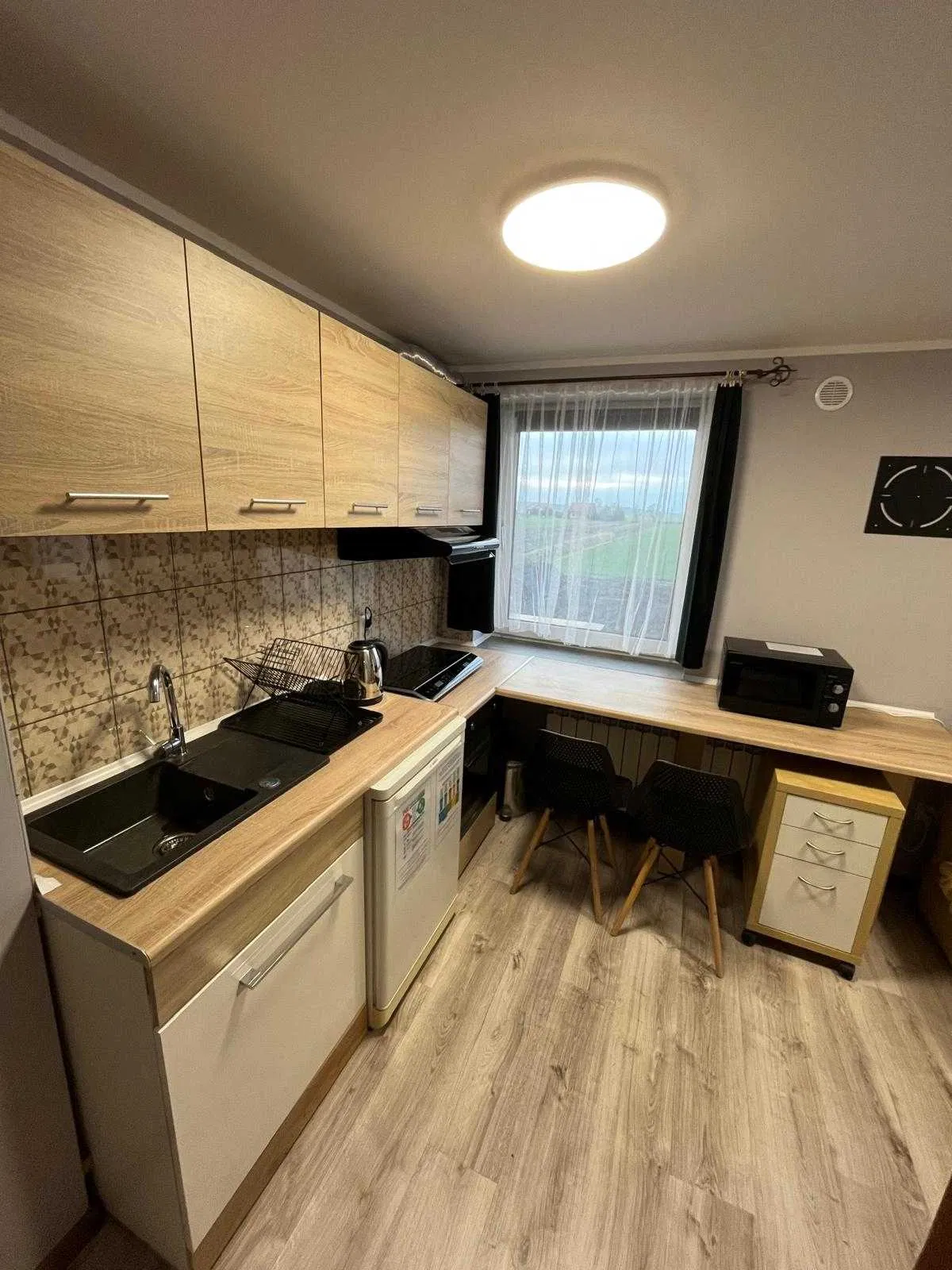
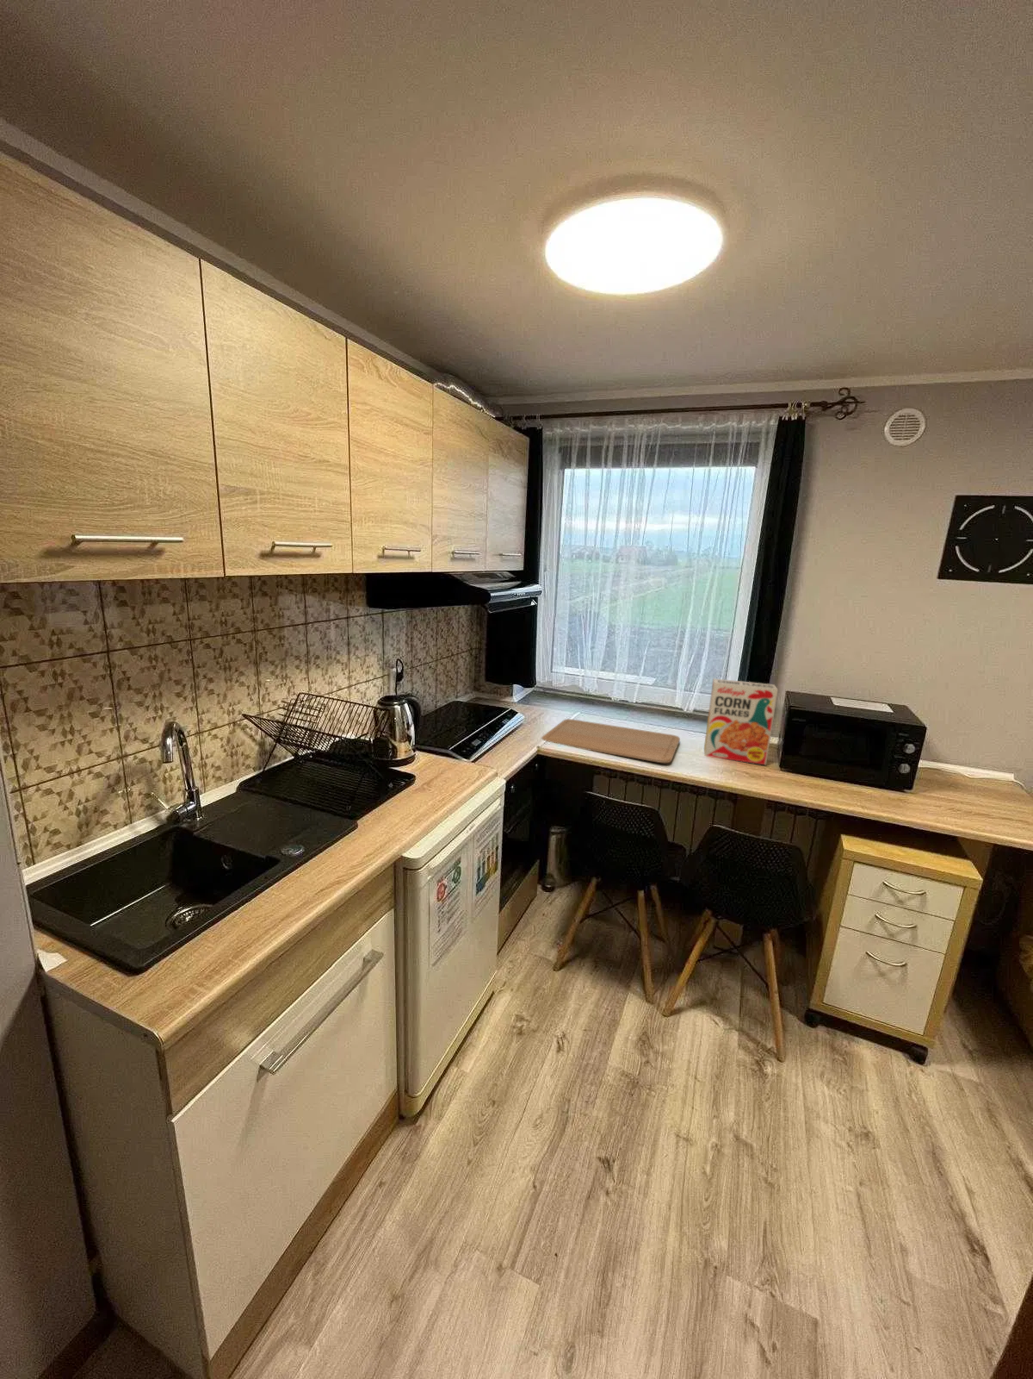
+ chopping board [540,718,681,763]
+ cereal box [703,678,779,766]
